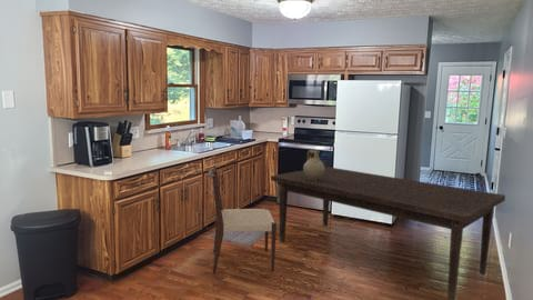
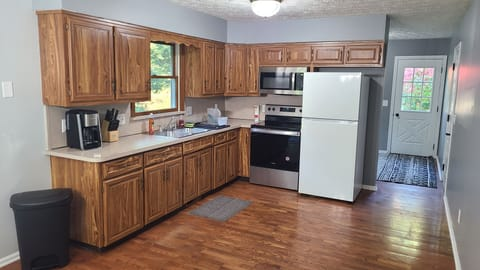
- chair [208,164,278,274]
- ceramic jug [302,149,325,181]
- dining table [270,166,506,300]
